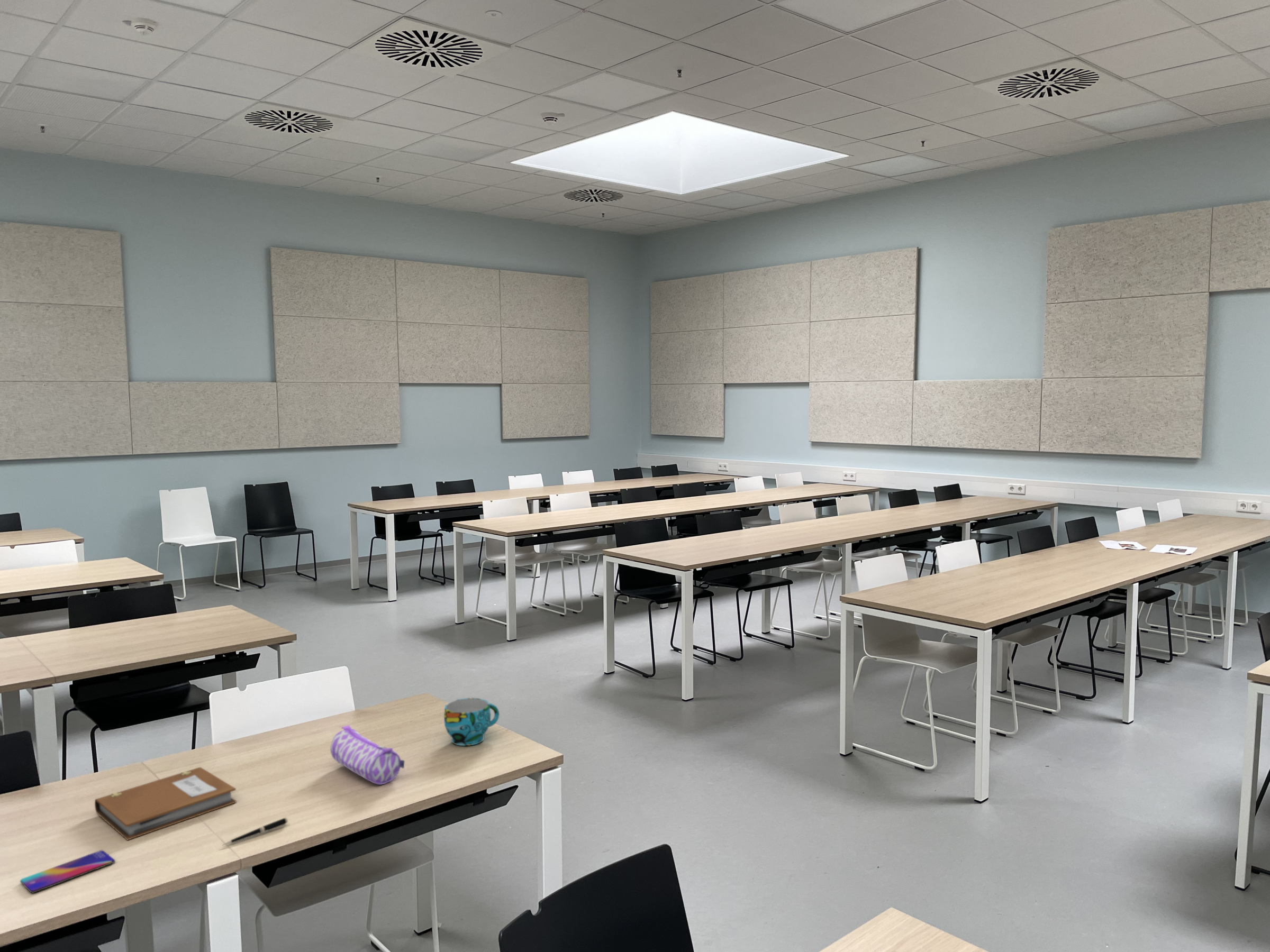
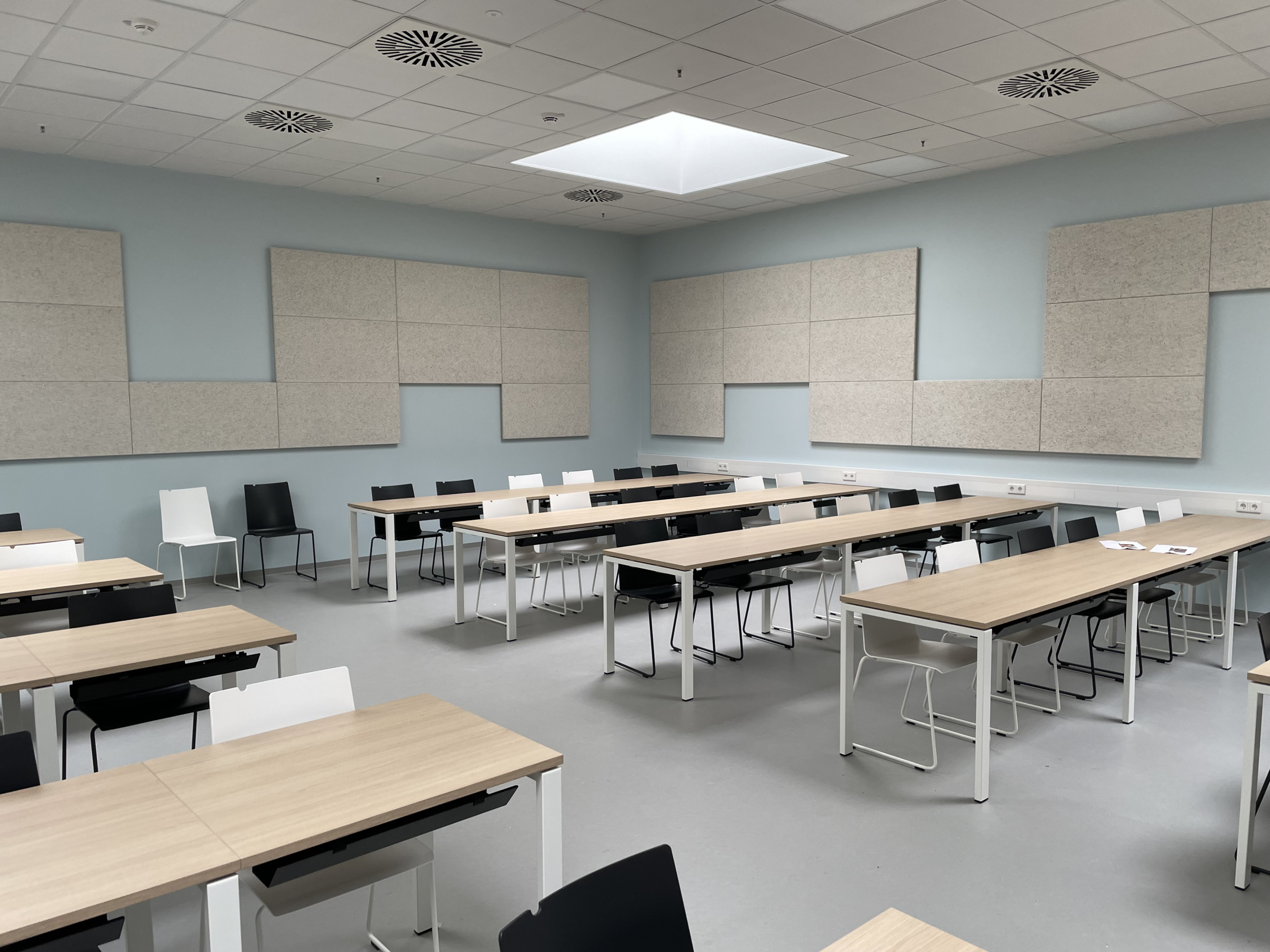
- cup [443,698,500,746]
- pen [222,817,288,846]
- smartphone [20,850,116,893]
- pencil case [330,725,405,785]
- notebook [94,767,237,841]
